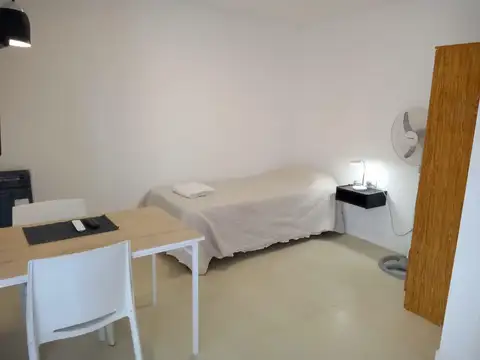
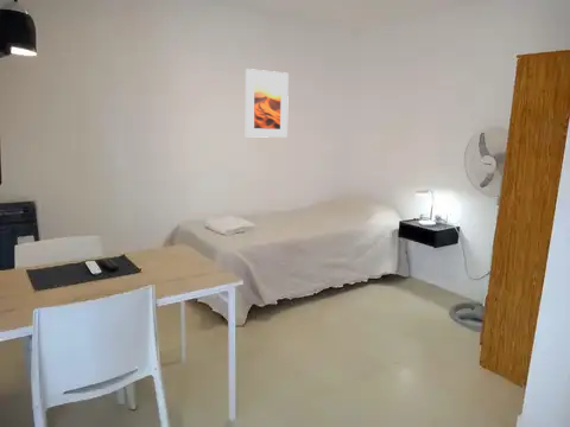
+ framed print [245,68,290,139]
